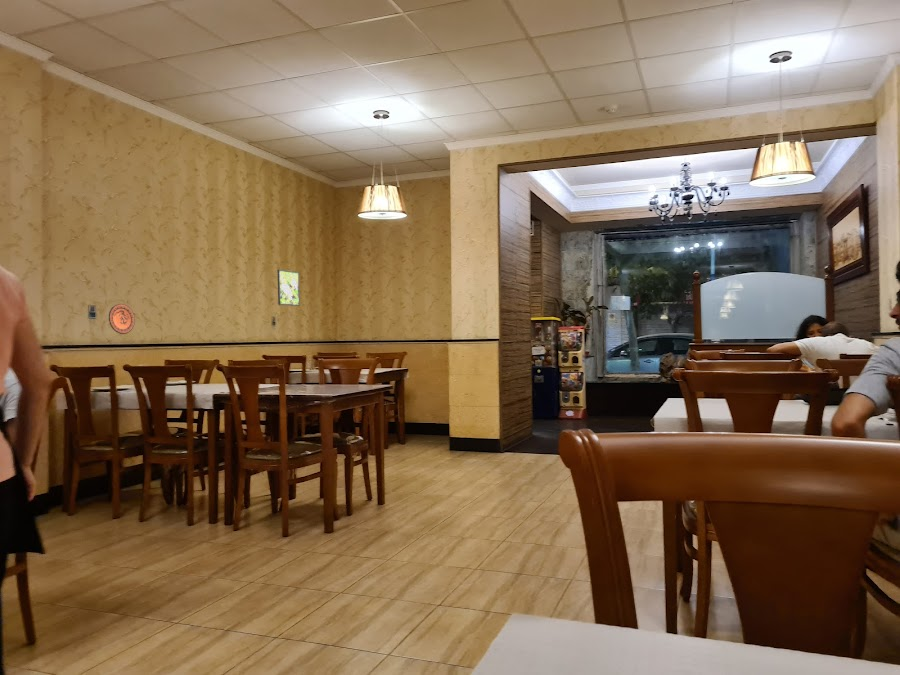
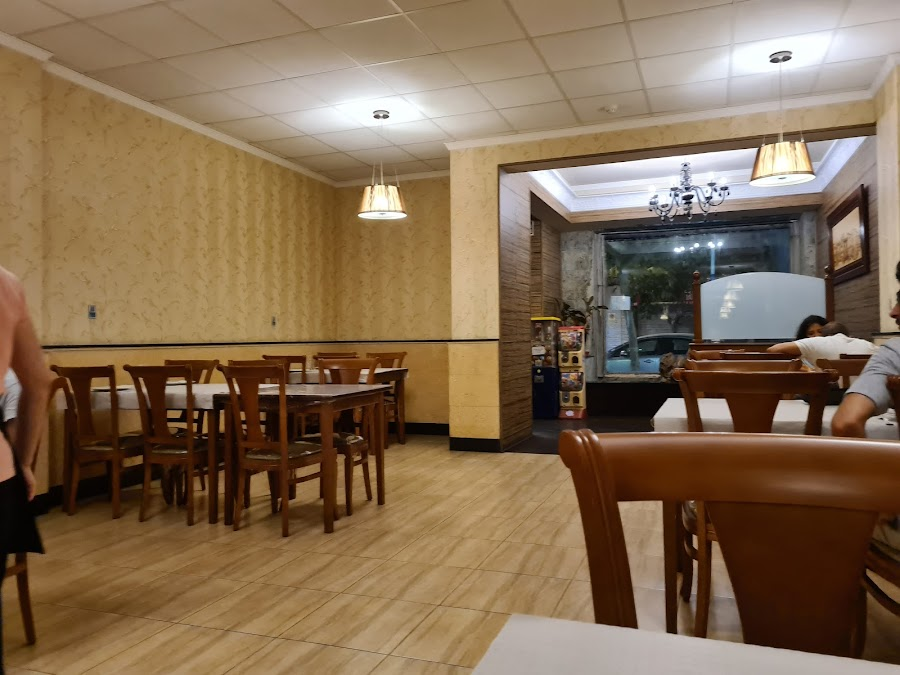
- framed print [277,269,301,307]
- decorative plate [108,303,136,335]
